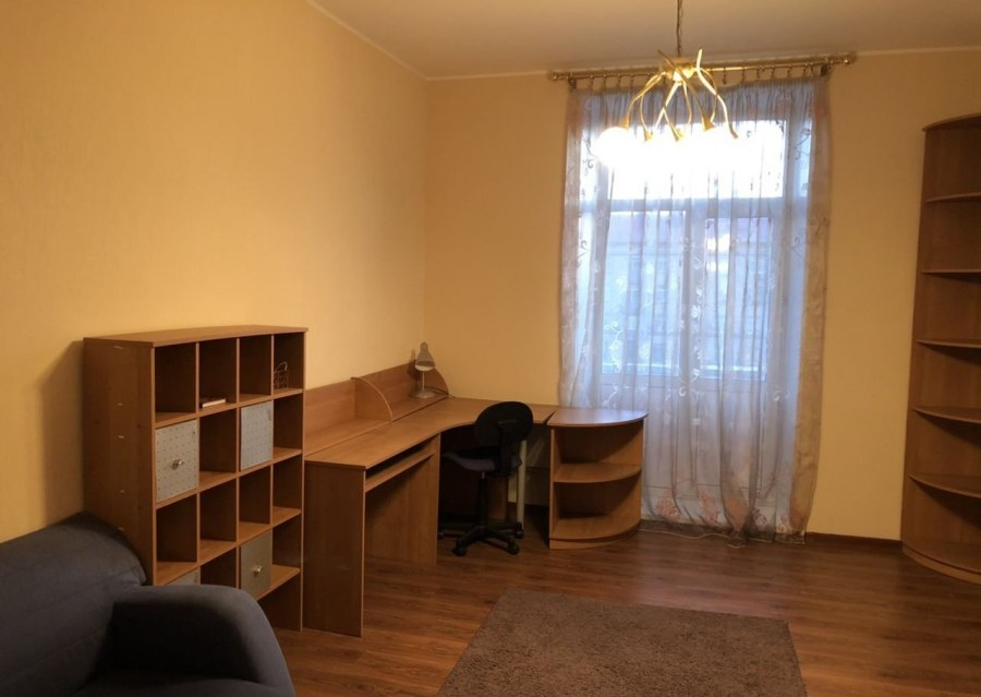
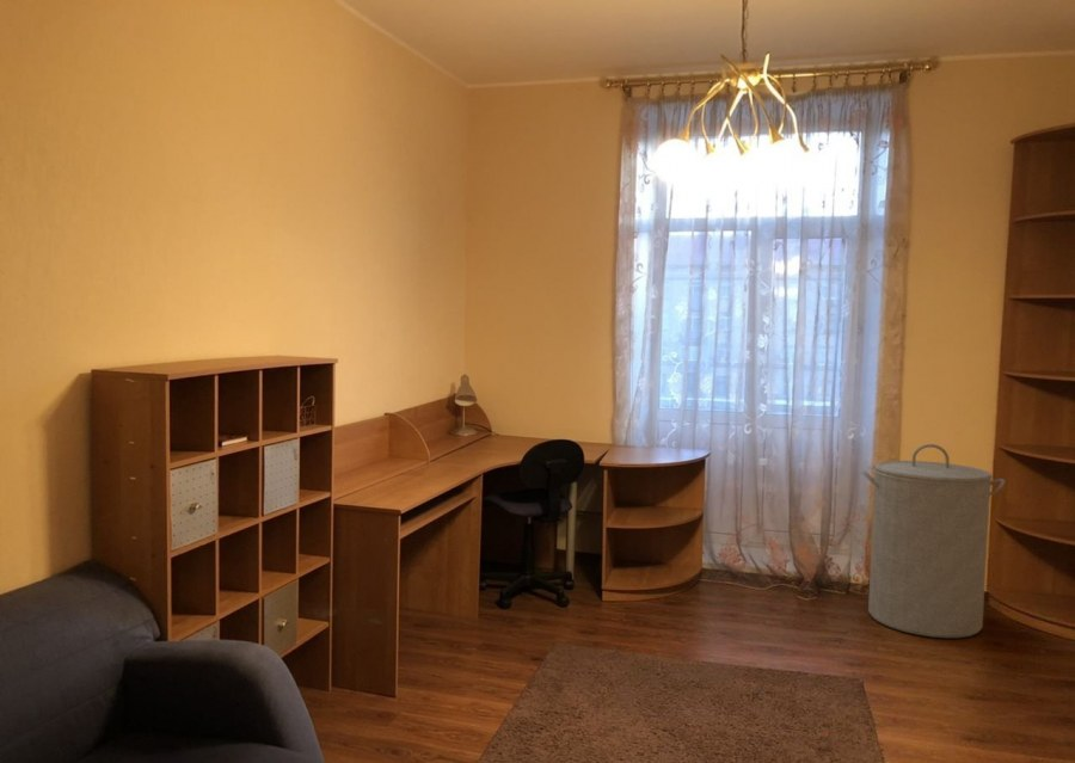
+ laundry hamper [860,443,1006,639]
